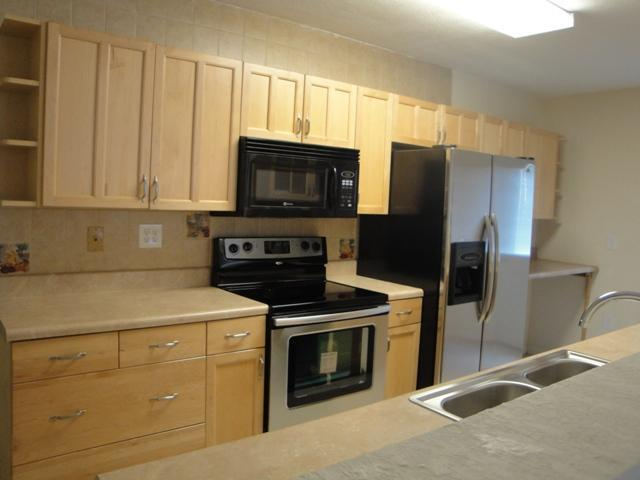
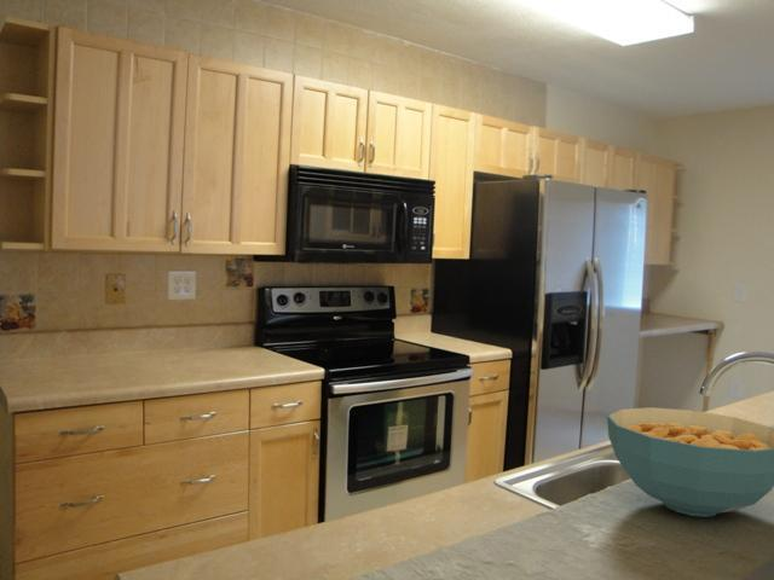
+ cereal bowl [606,406,774,518]
